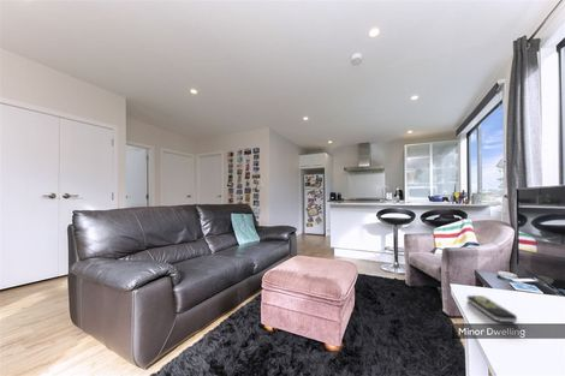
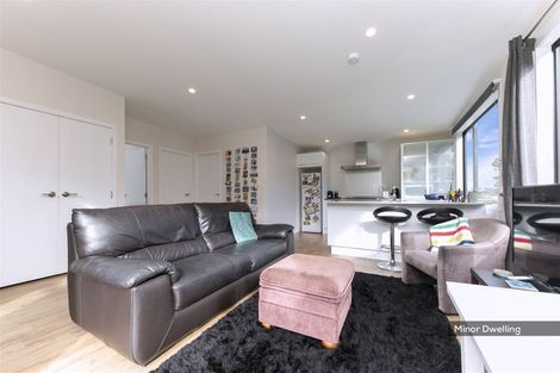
- remote control [466,294,518,323]
